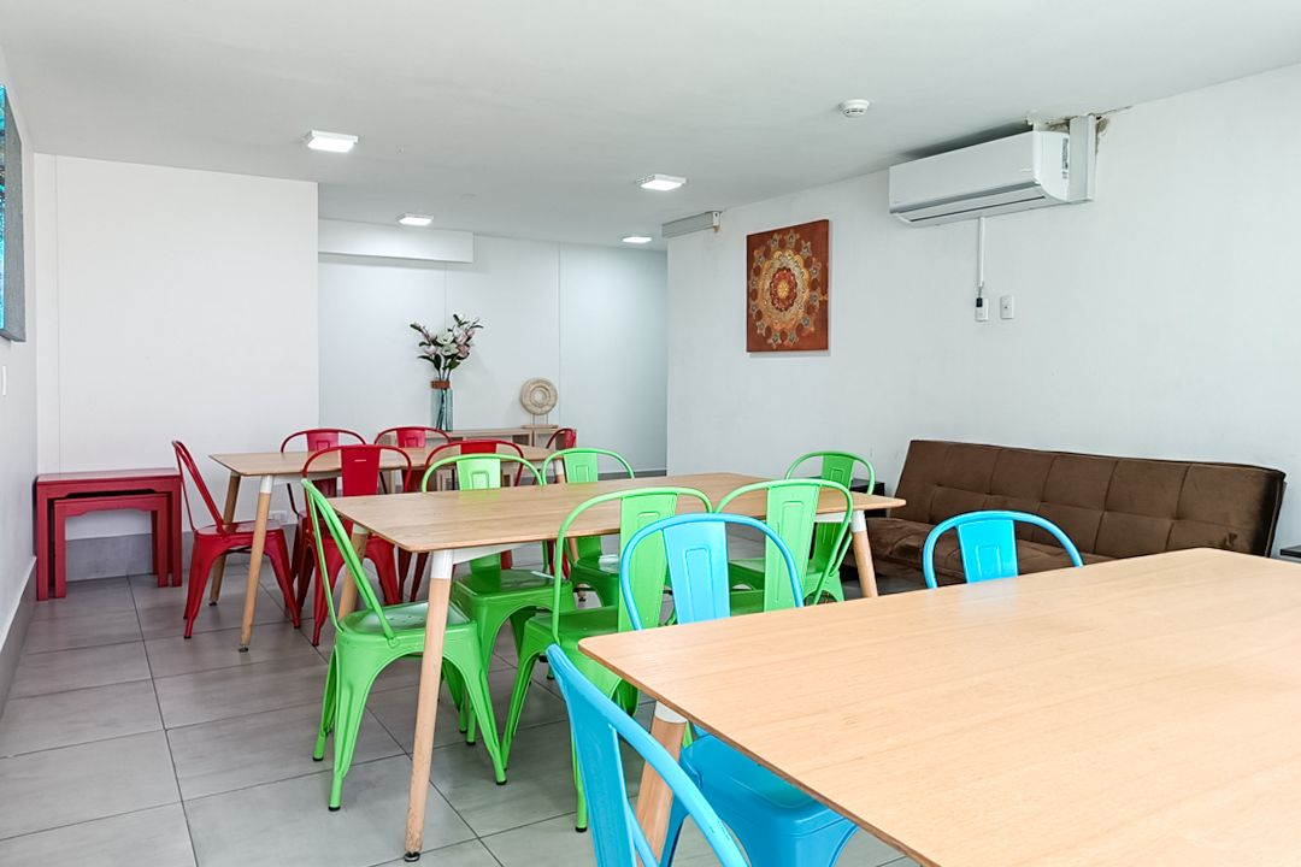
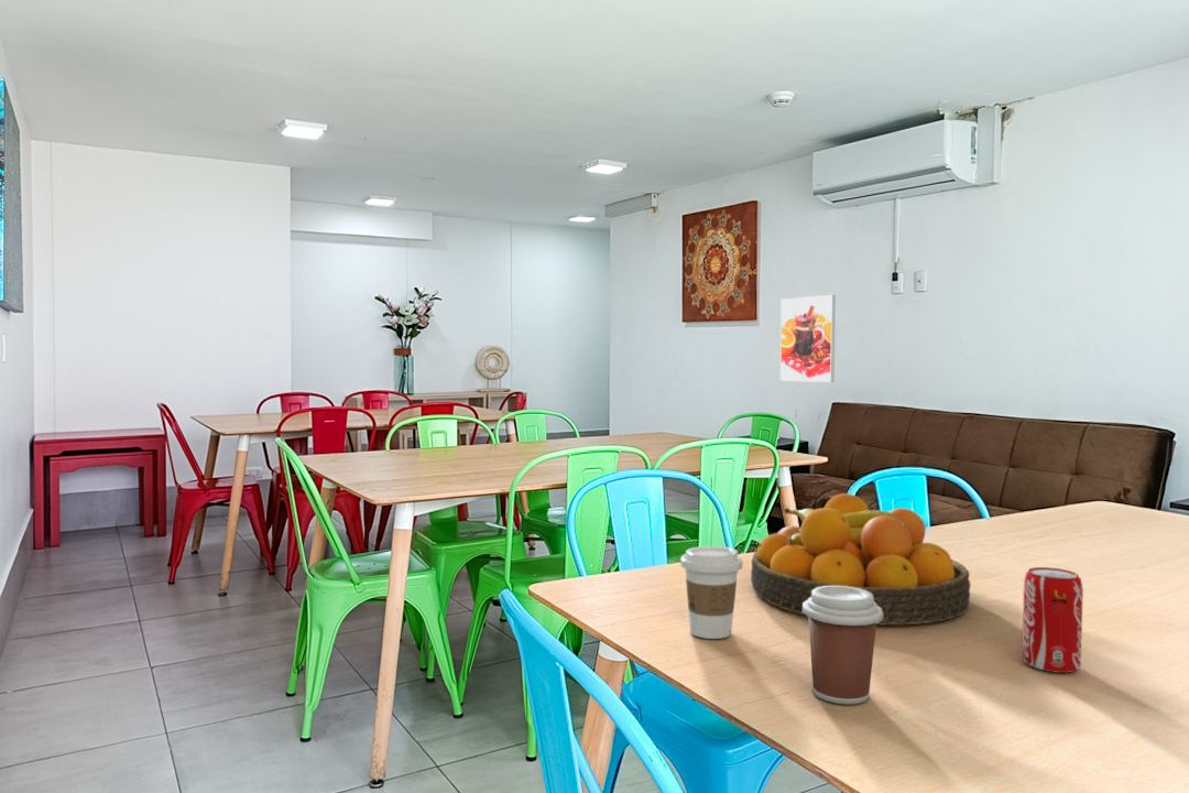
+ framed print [779,294,837,383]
+ coffee cup [803,586,883,706]
+ fruit bowl [750,492,972,627]
+ coffee cup [679,545,743,640]
+ beverage can [1021,566,1084,674]
